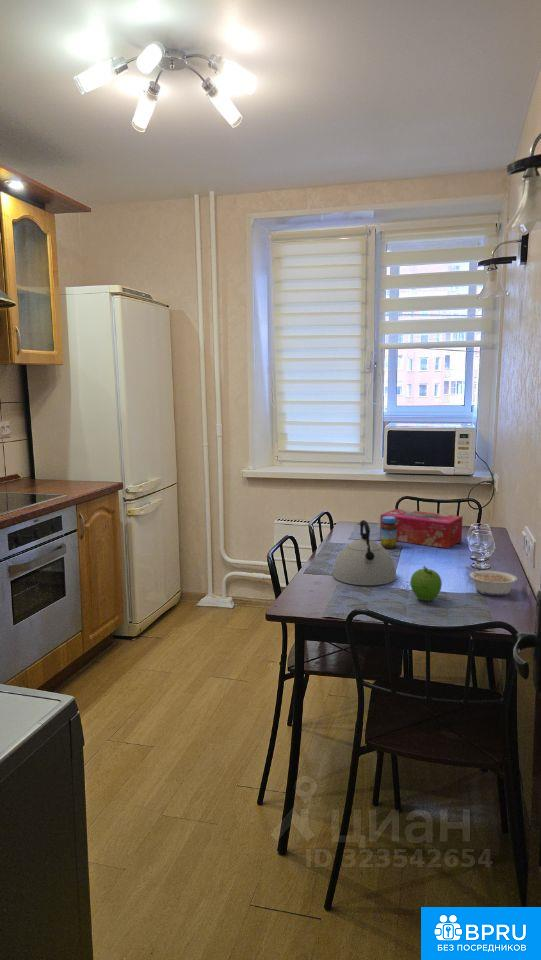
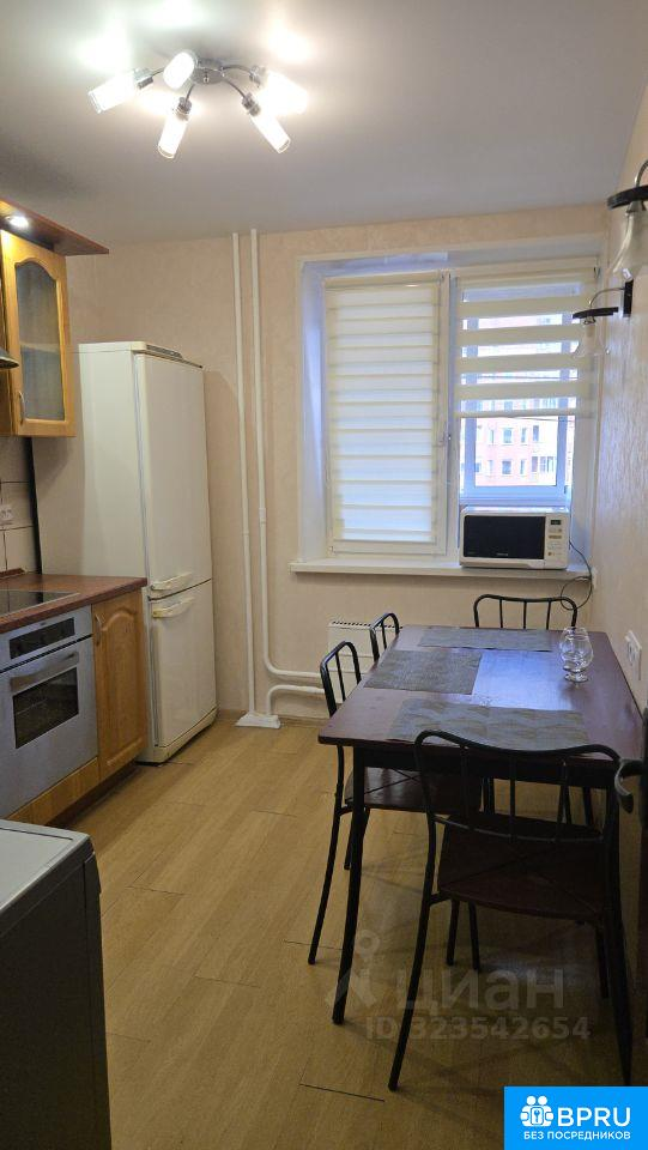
- tissue box [379,508,464,549]
- fruit [409,565,443,602]
- legume [464,566,518,597]
- kettle [332,519,397,586]
- jar [380,516,398,550]
